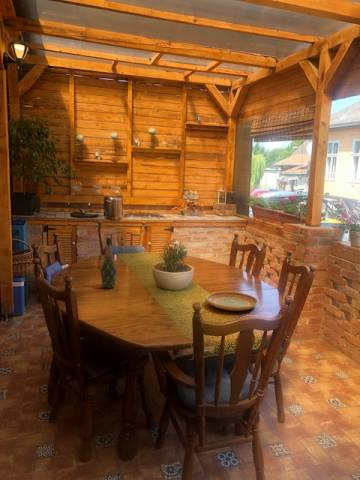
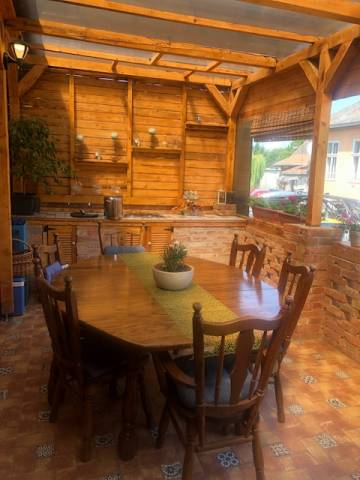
- wine bottle [100,237,118,289]
- plate [205,290,259,312]
